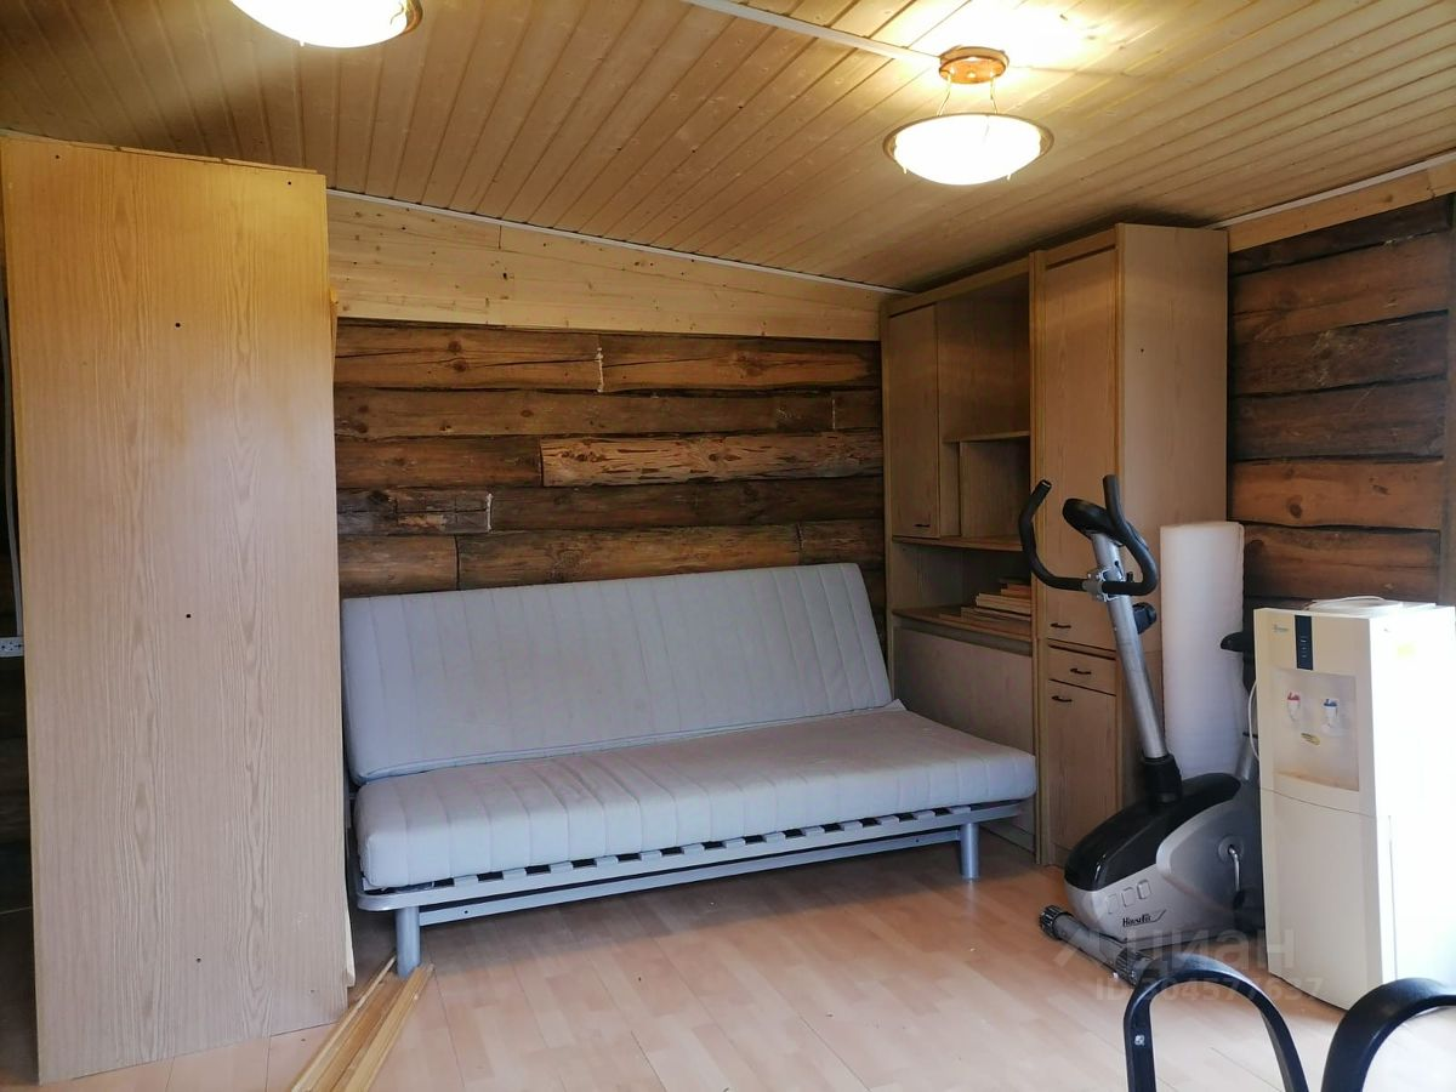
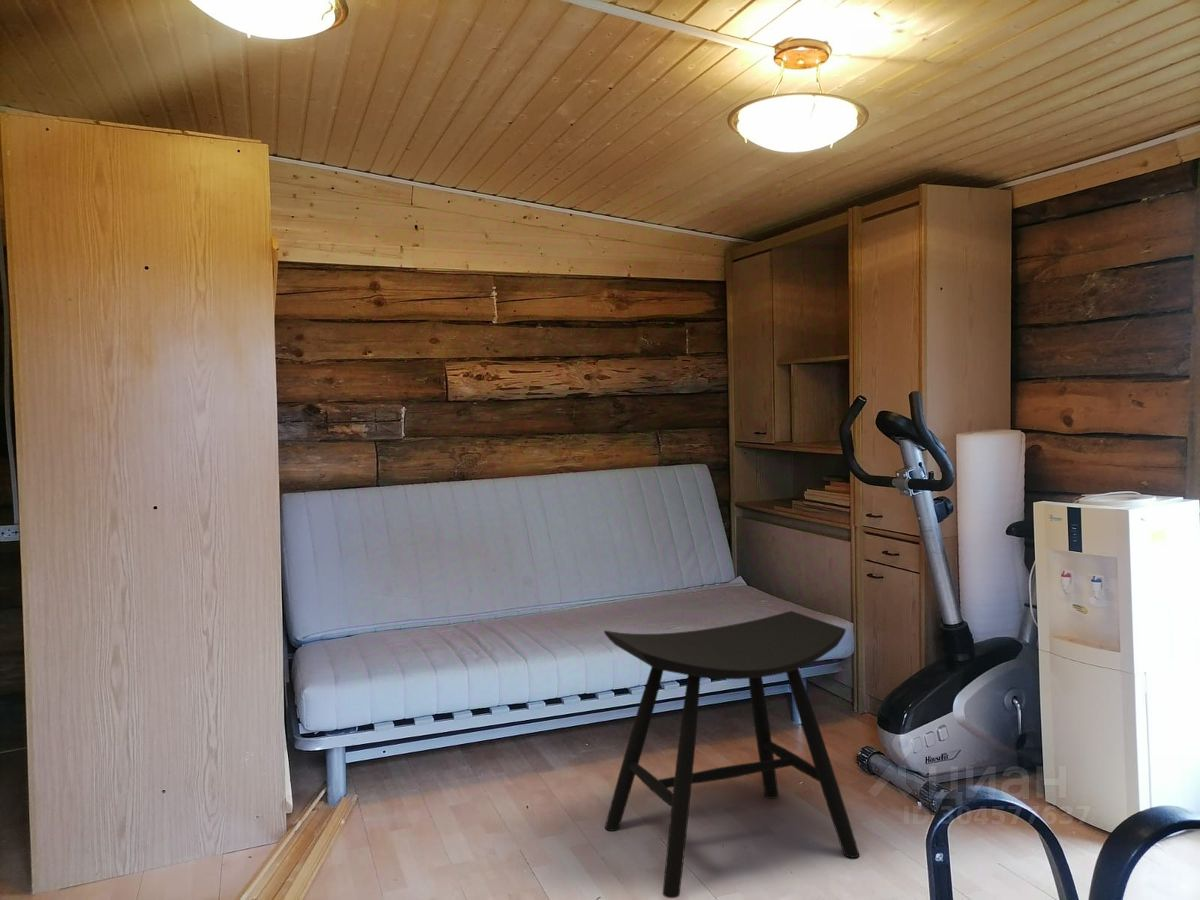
+ stool [603,610,860,899]
